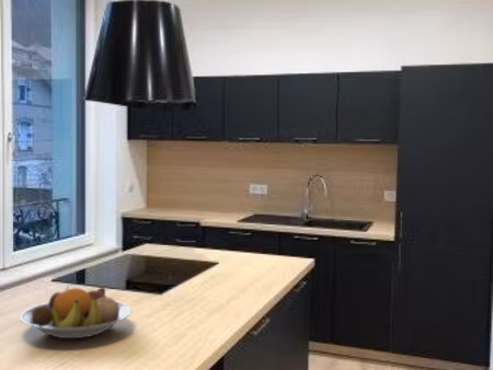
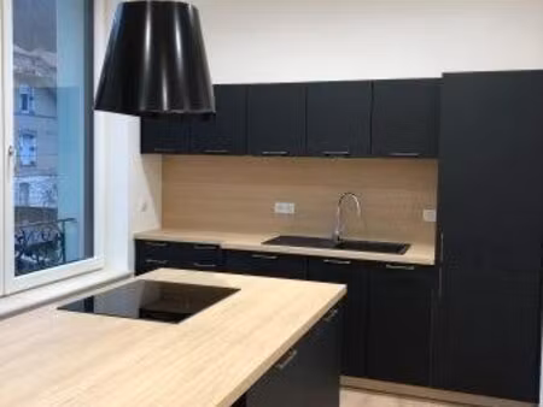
- fruit bowl [19,285,133,339]
